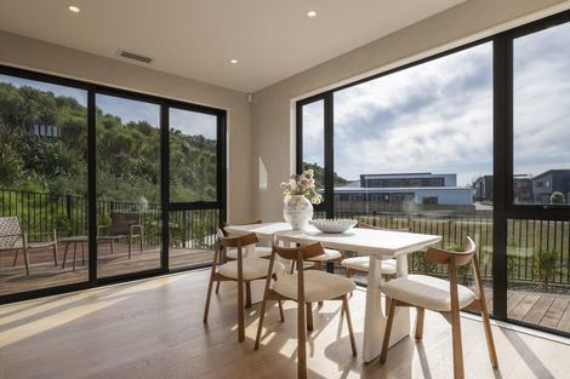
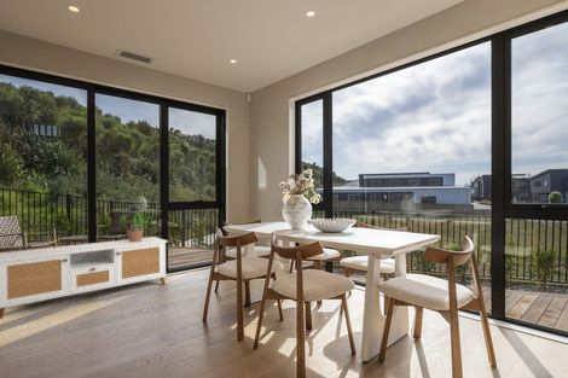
+ potted plant [116,211,149,242]
+ storage bench [0,235,169,320]
